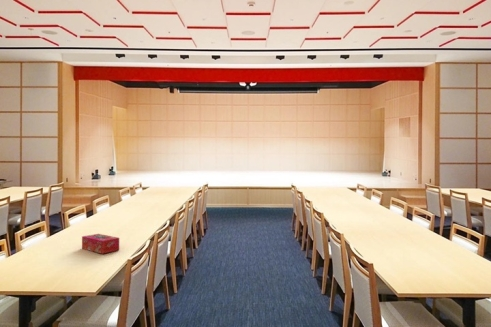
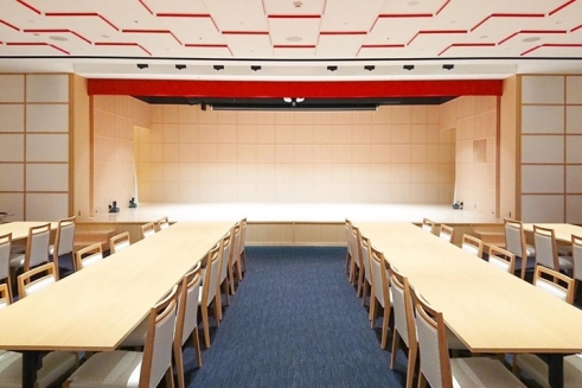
- tissue box [81,233,120,255]
